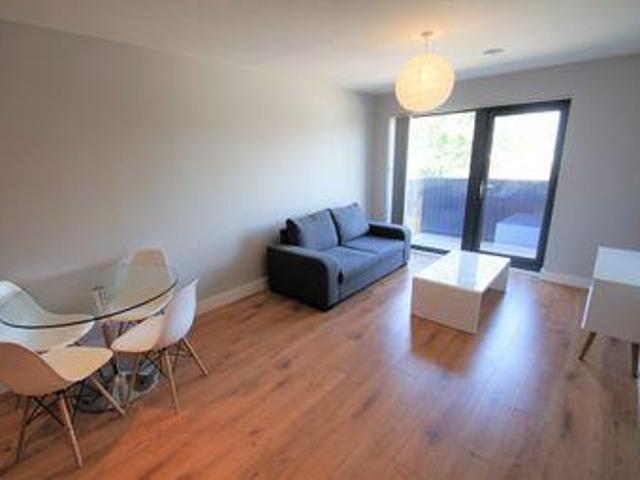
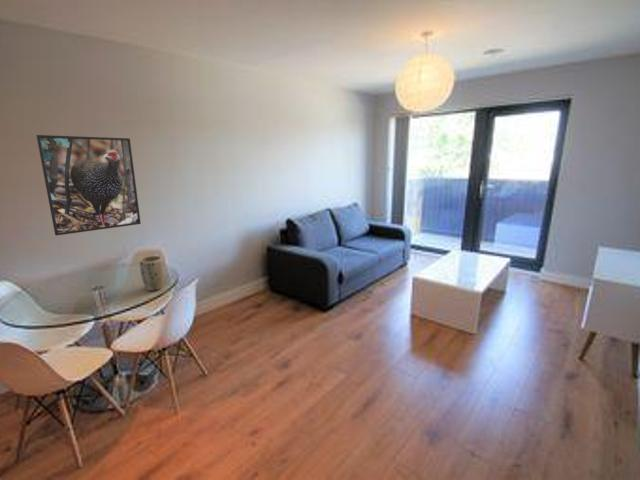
+ plant pot [139,255,165,292]
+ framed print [35,134,142,236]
